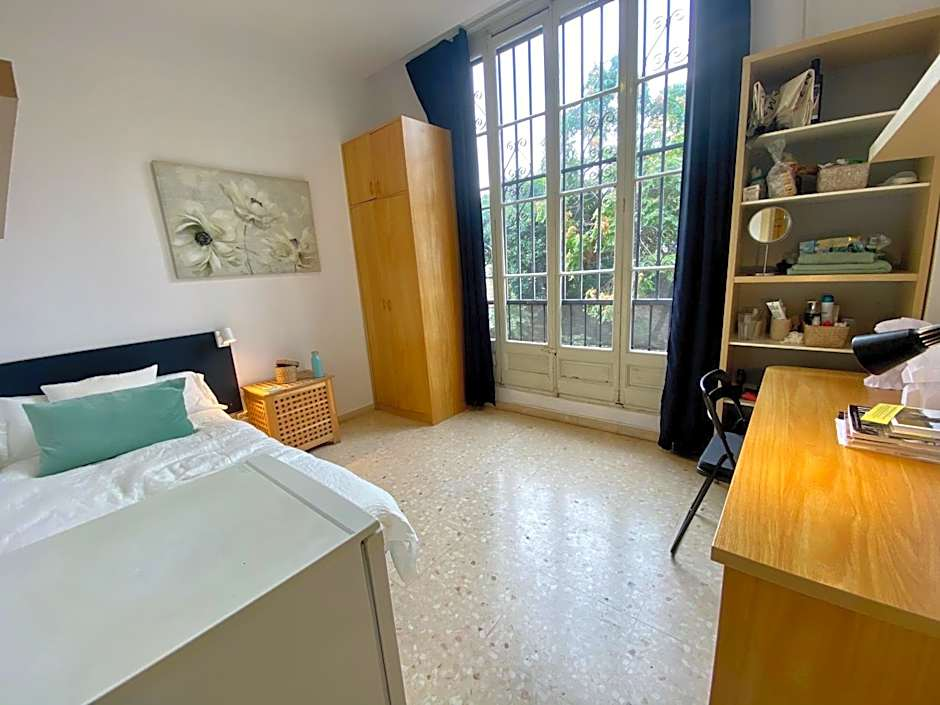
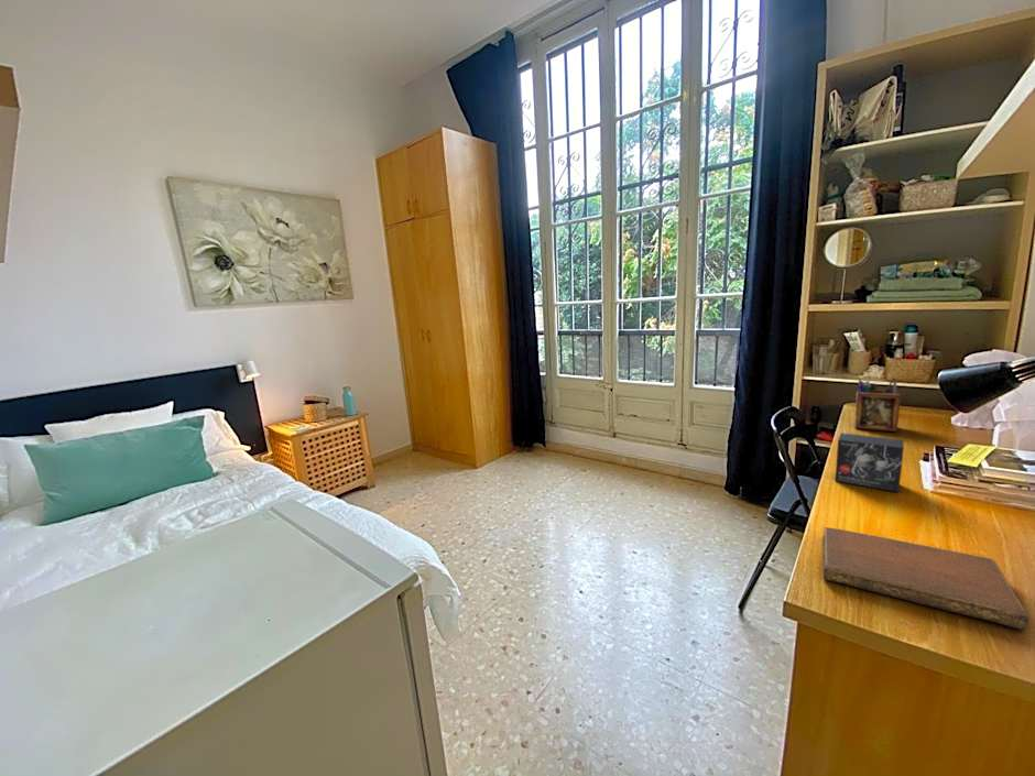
+ desk organizer [853,376,902,433]
+ notebook [821,526,1029,631]
+ small box [834,431,905,493]
